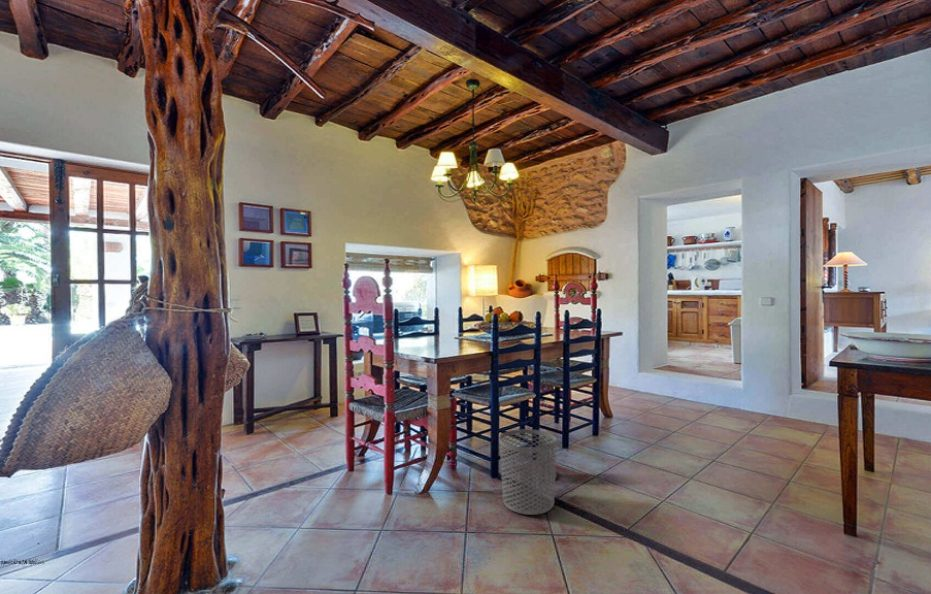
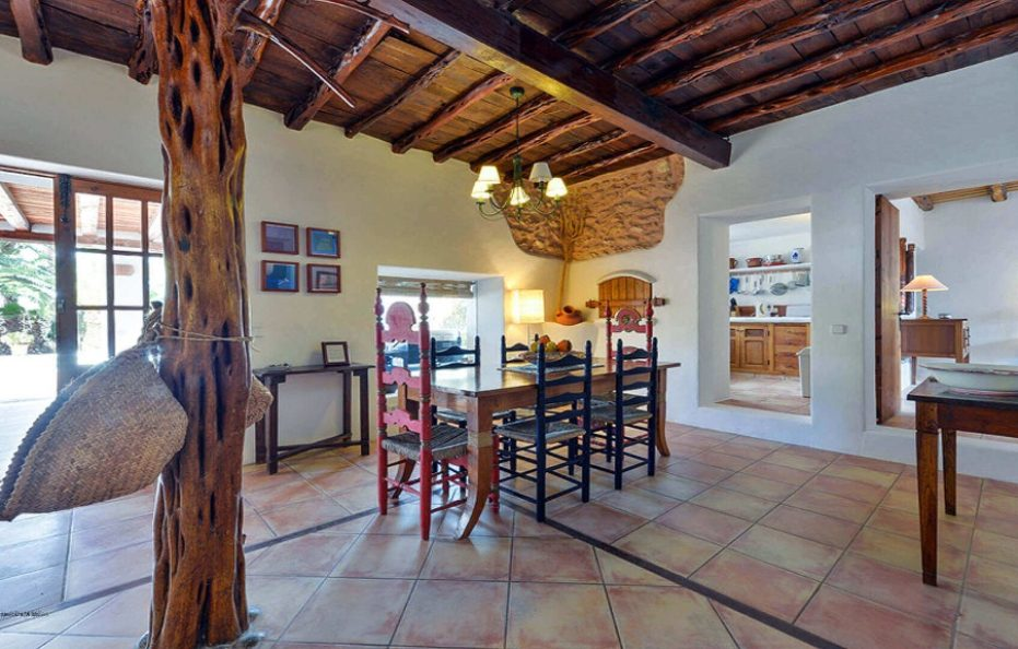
- speaker [537,435,558,481]
- waste bin [499,428,557,516]
